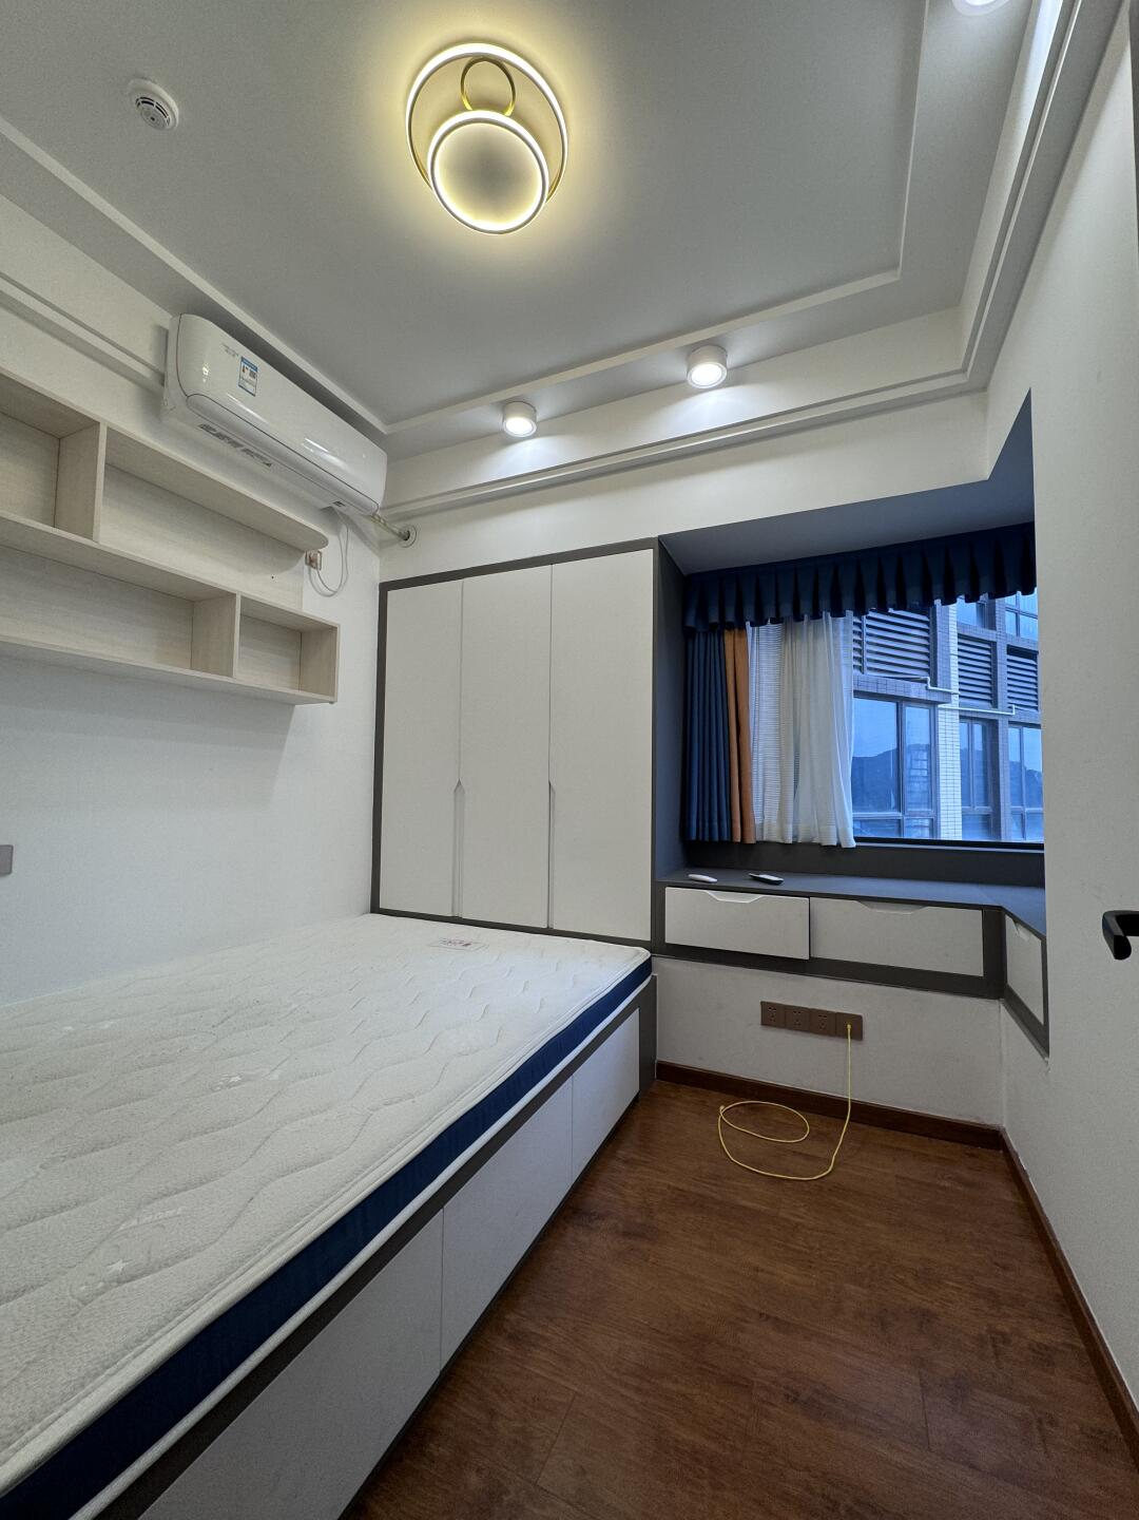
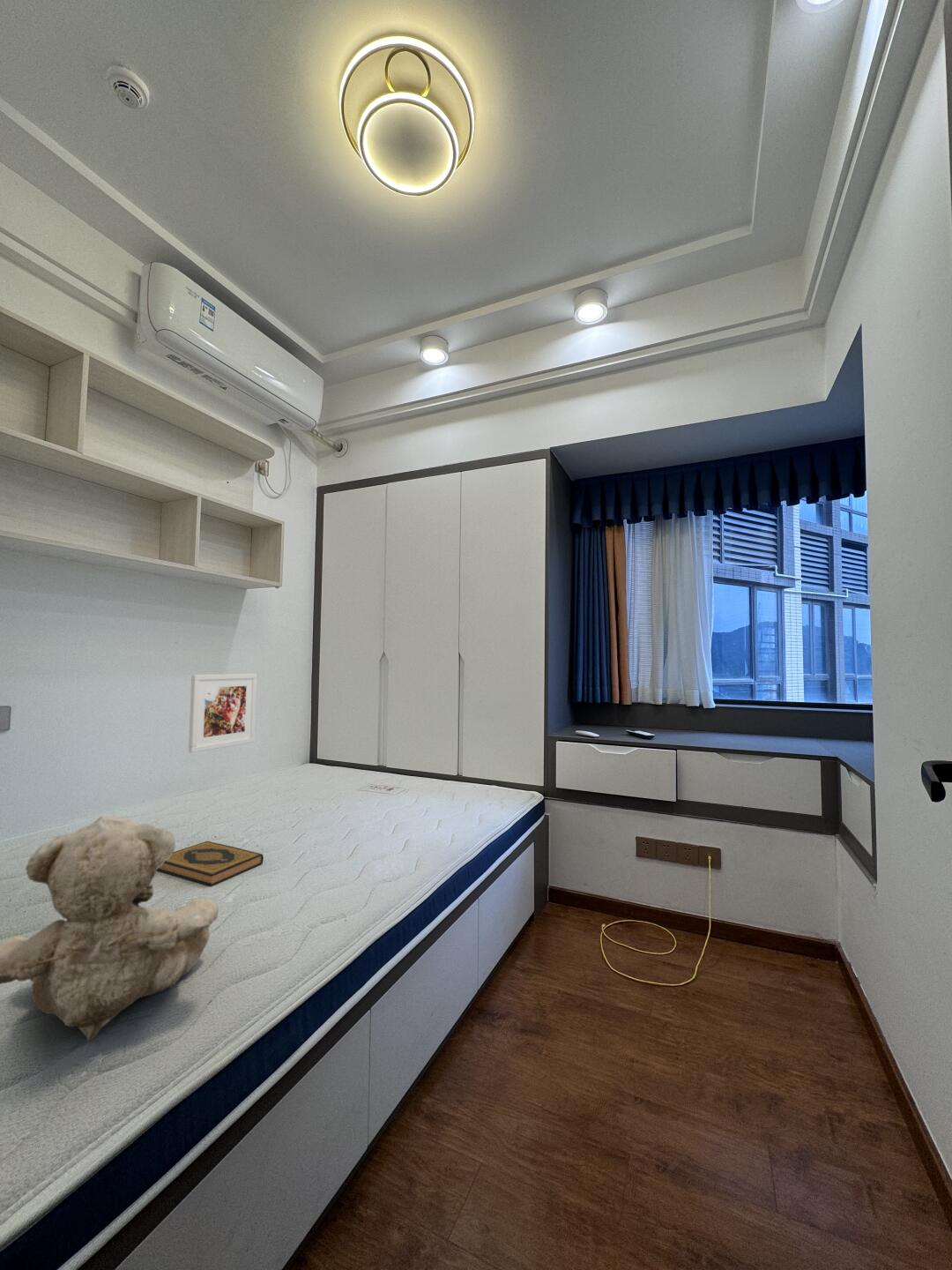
+ hardback book [157,840,264,887]
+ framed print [188,673,258,753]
+ teddy bear [0,815,219,1042]
